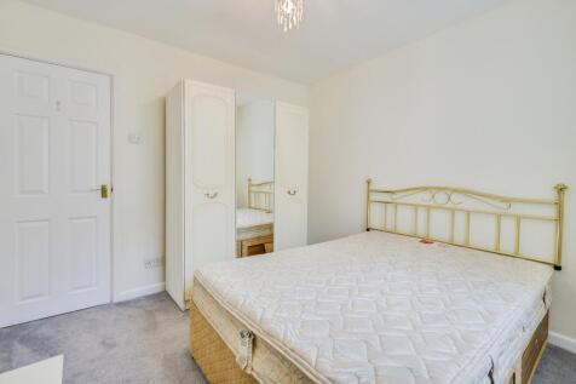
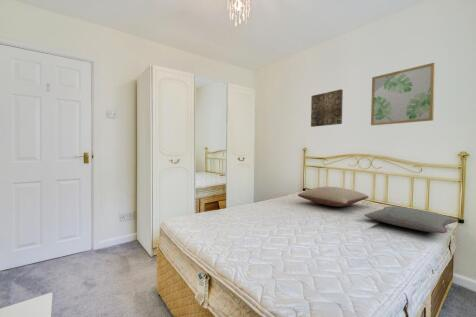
+ wall art [370,62,436,126]
+ pillow [363,205,460,234]
+ wall art [310,88,344,128]
+ pillow [297,186,370,208]
